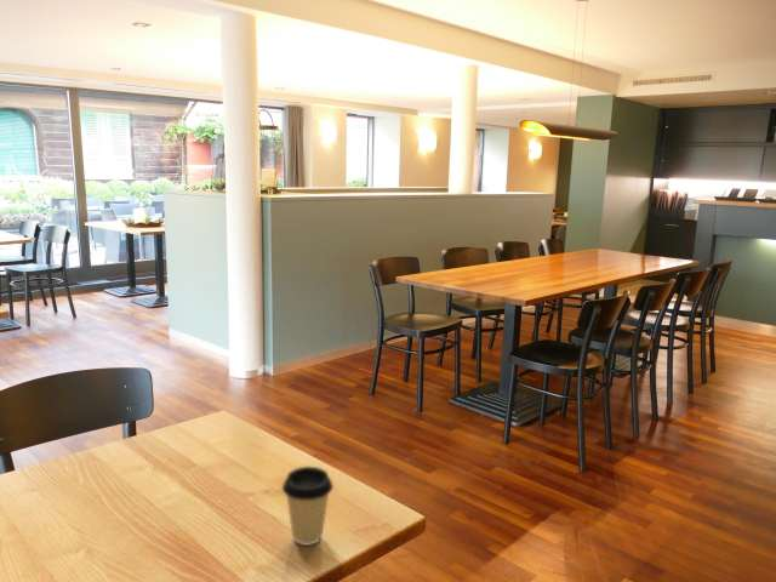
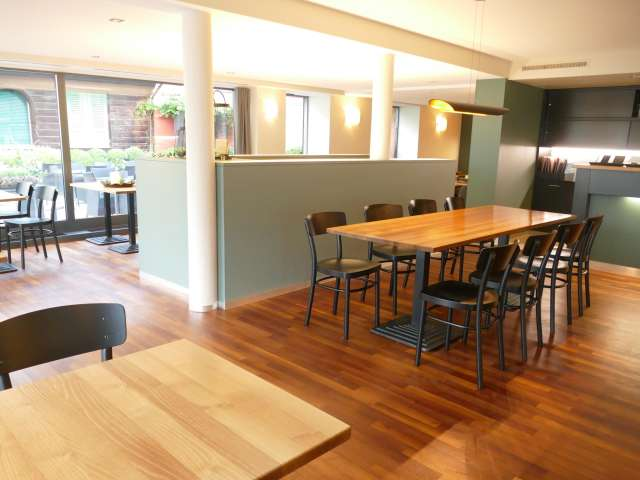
- coffee cup [281,466,335,547]
